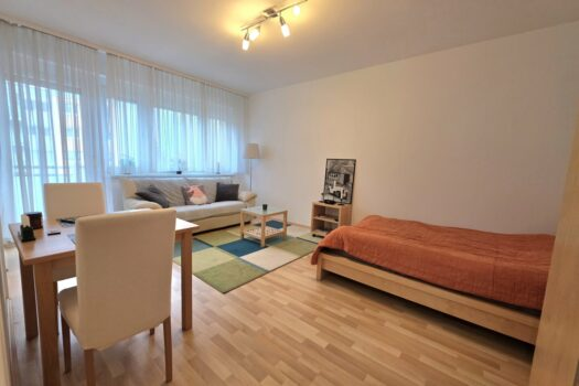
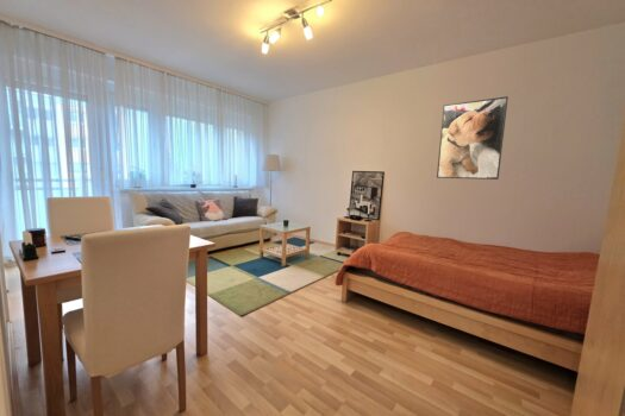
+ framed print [436,95,510,181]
